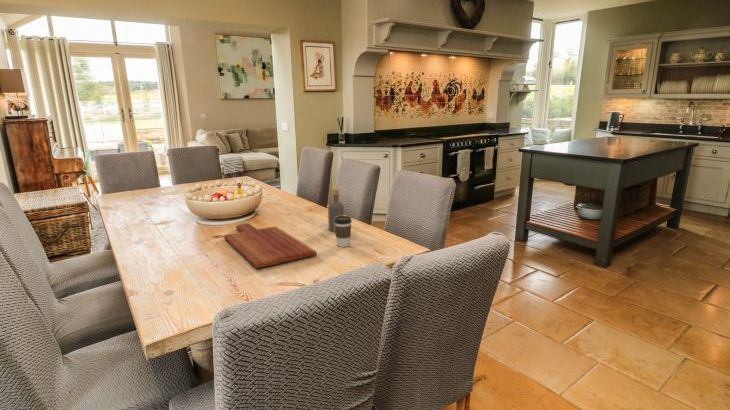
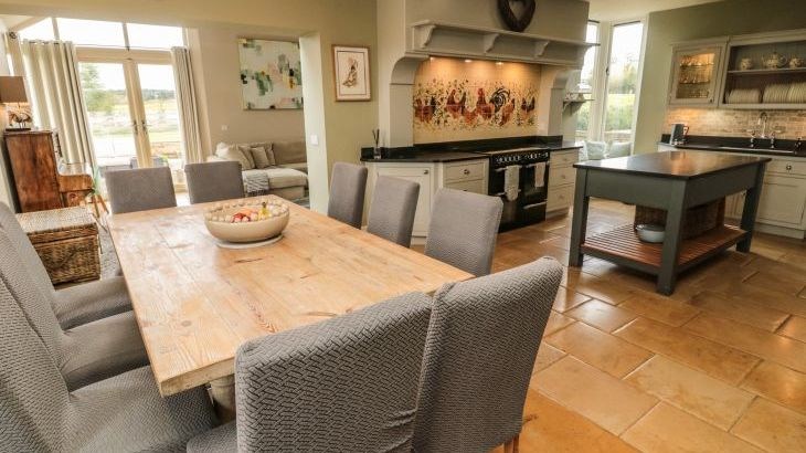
- bottle [327,187,345,233]
- cutting board [223,222,318,269]
- coffee cup [334,215,353,248]
